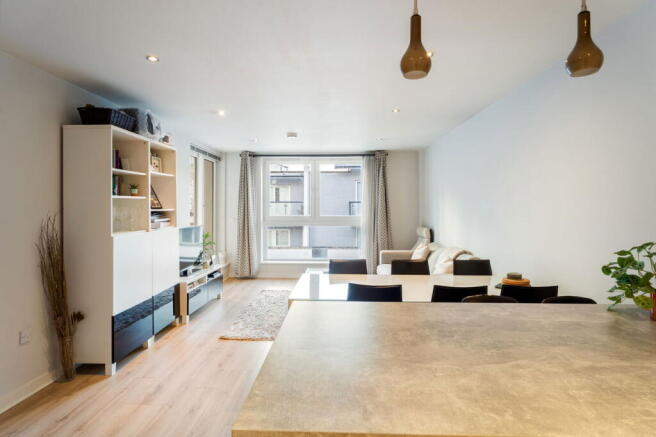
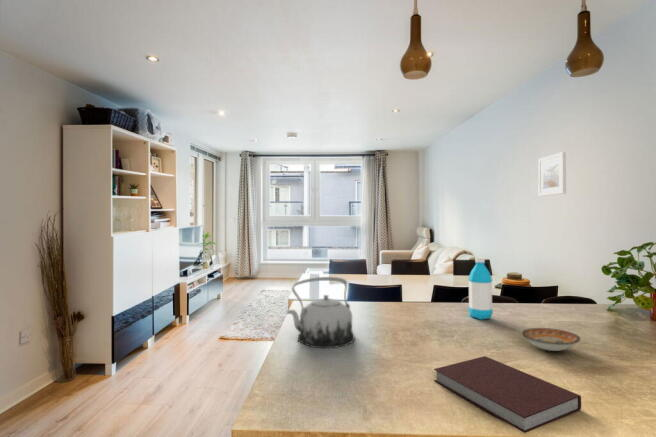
+ teapot [286,276,356,349]
+ bowl [521,327,581,352]
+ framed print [537,151,567,197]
+ notebook [433,355,582,434]
+ water bottle [467,256,494,321]
